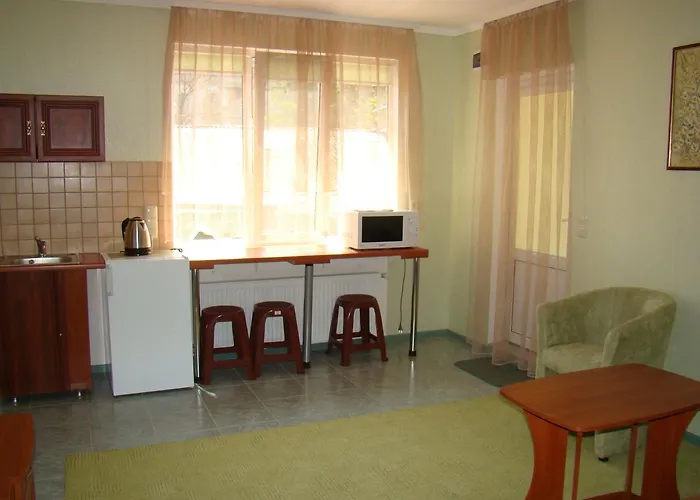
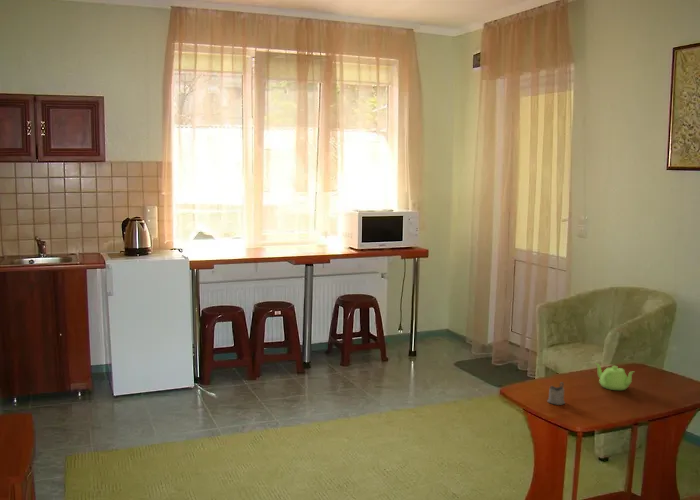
+ teapot [594,362,635,391]
+ tea glass holder [546,381,566,406]
